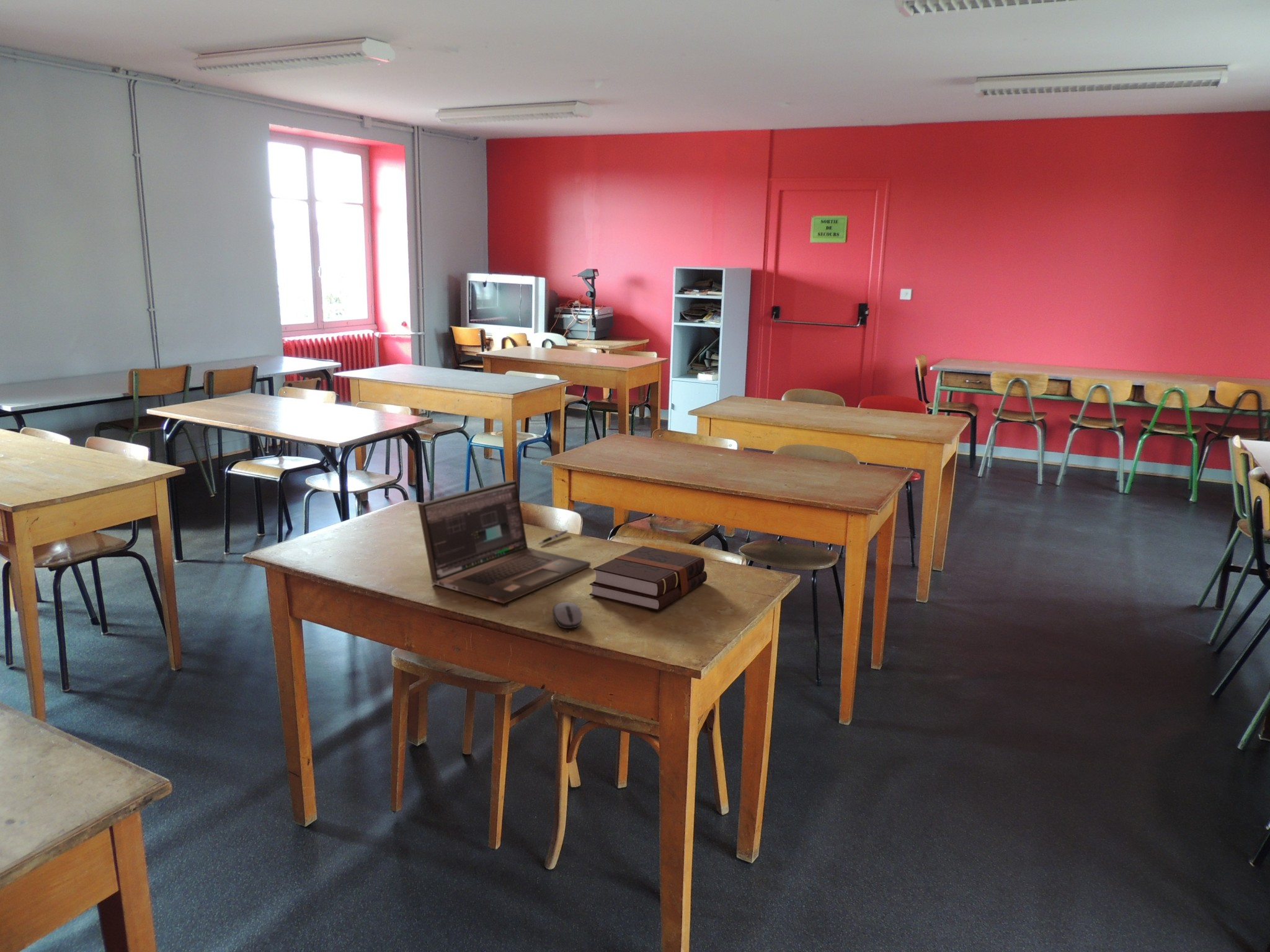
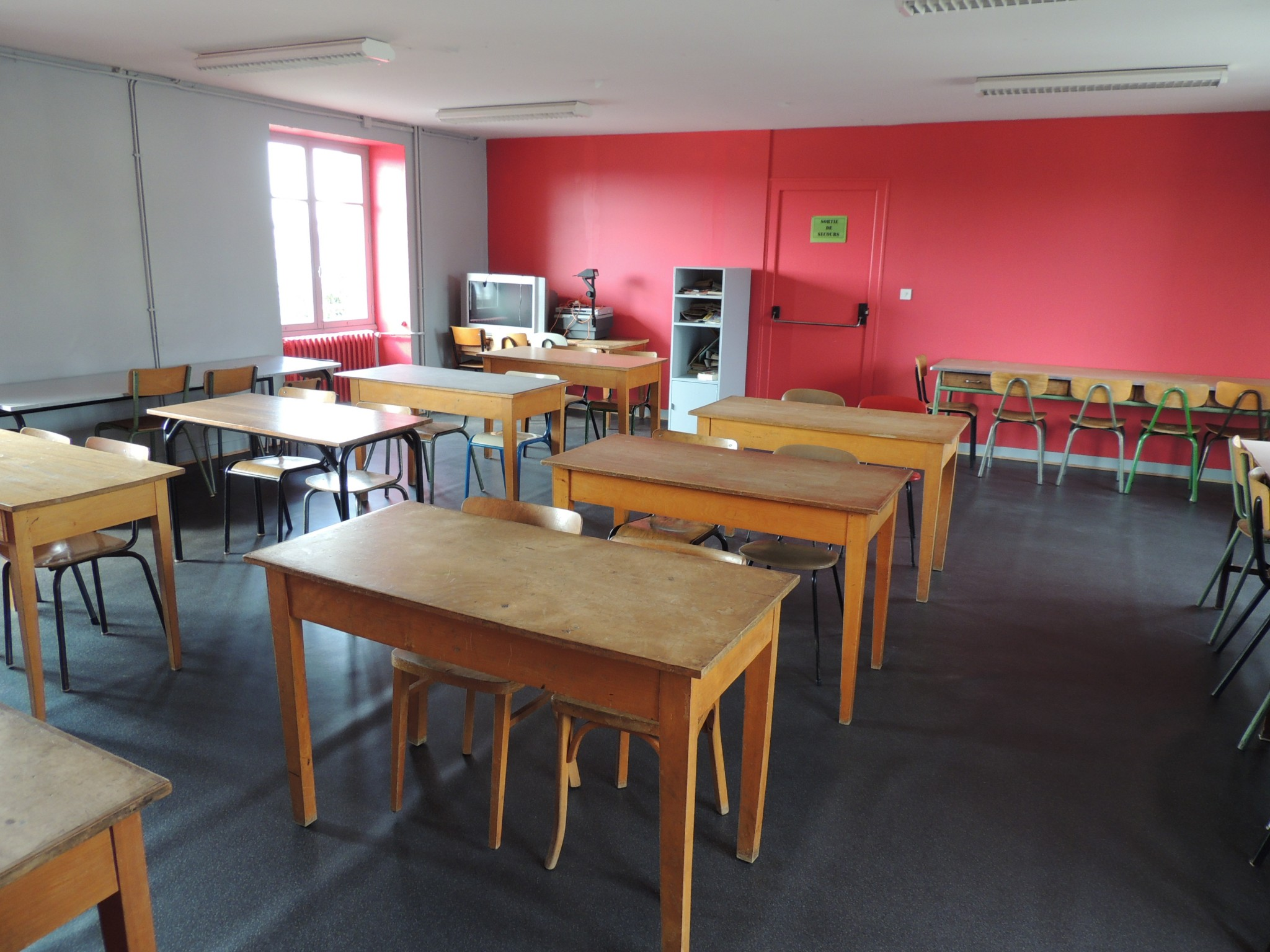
- pen [538,529,569,545]
- hardback book [589,545,708,611]
- computer mouse [552,601,583,629]
- laptop [417,480,591,604]
